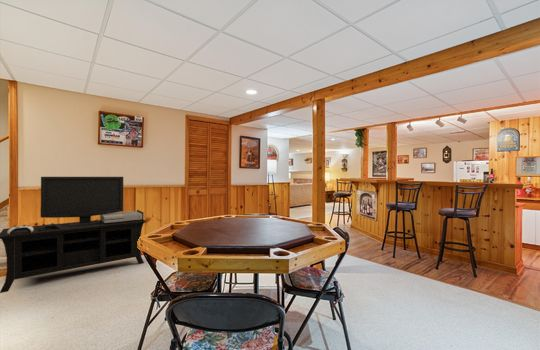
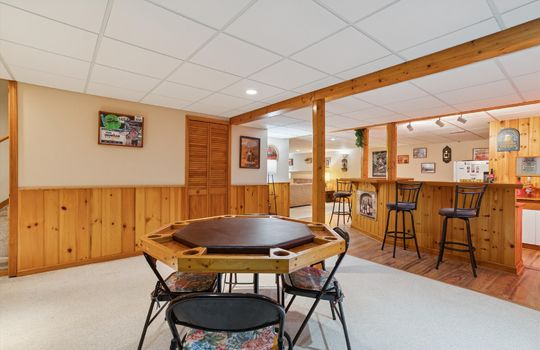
- media console [0,176,147,294]
